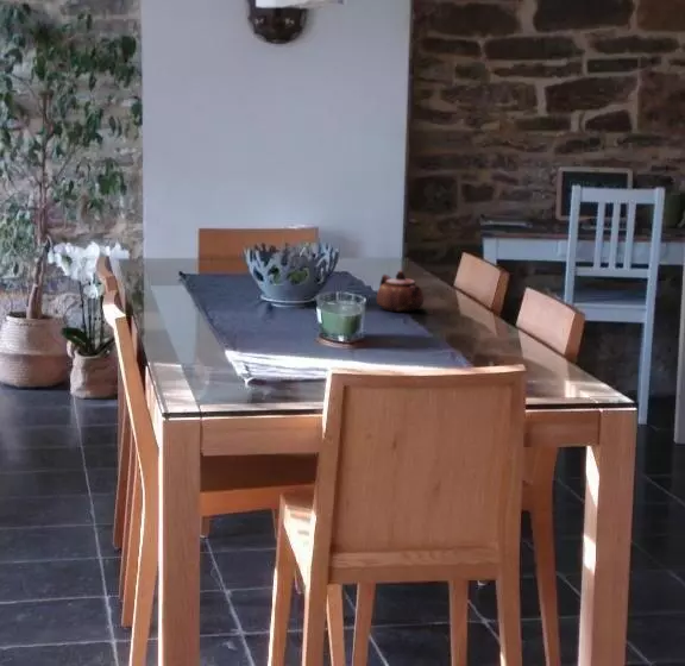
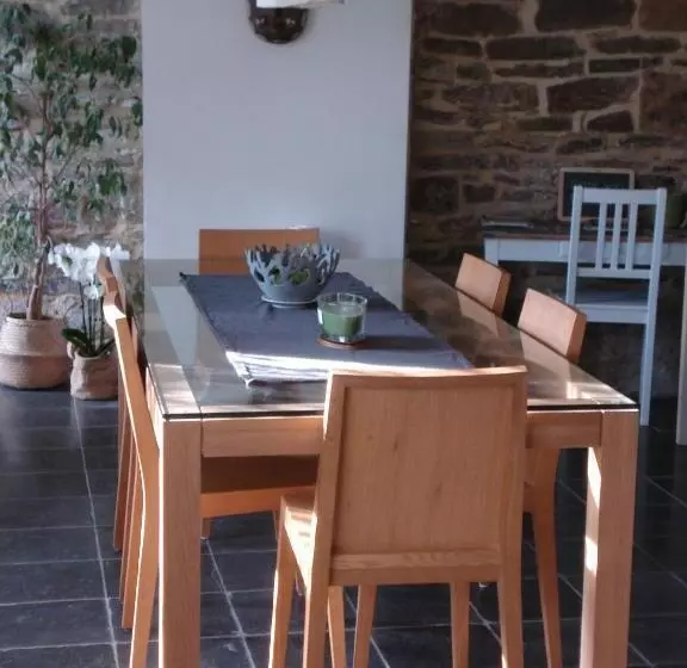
- teapot [376,270,425,313]
